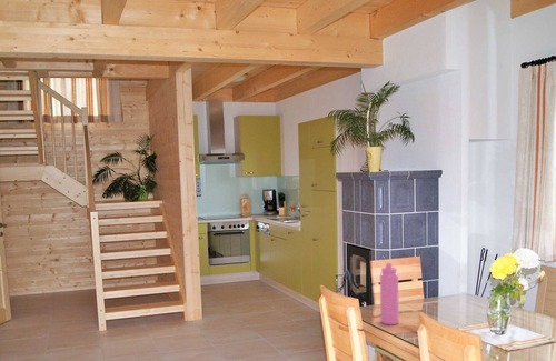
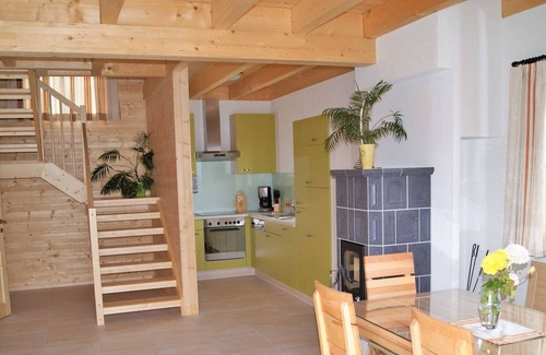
- water bottle [379,262,400,325]
